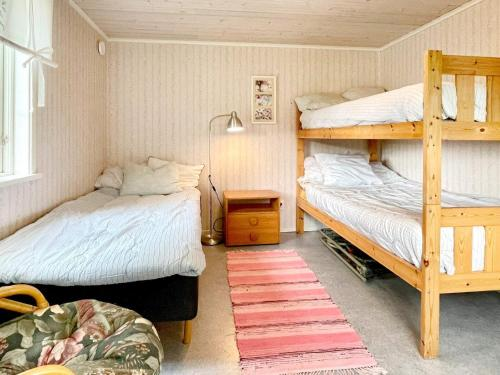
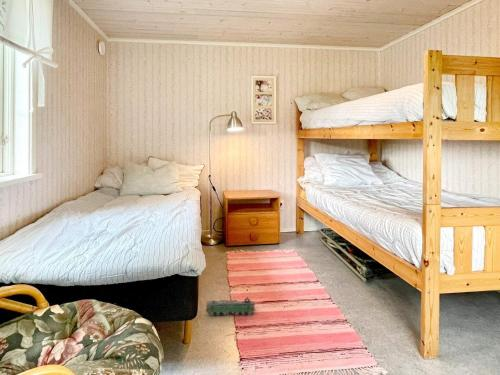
+ toy train [204,296,257,316]
